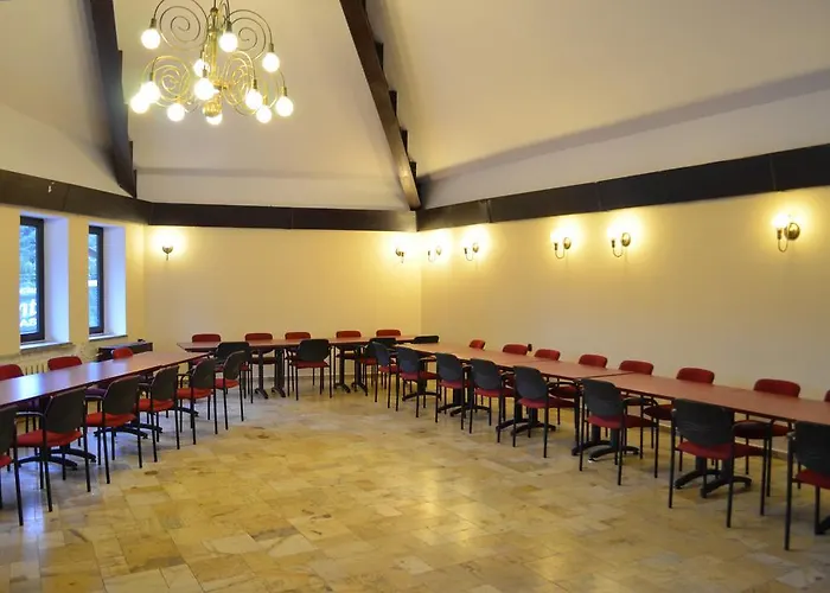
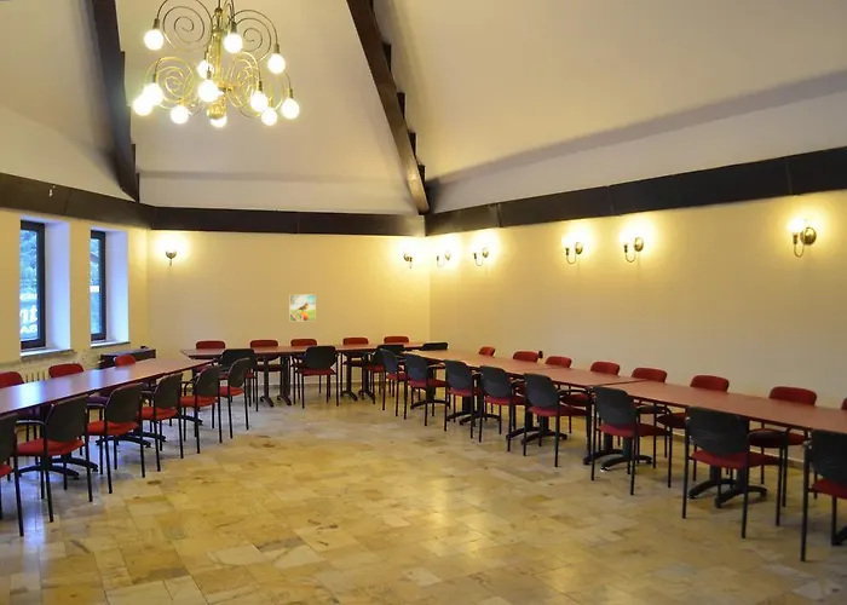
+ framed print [288,294,317,323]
